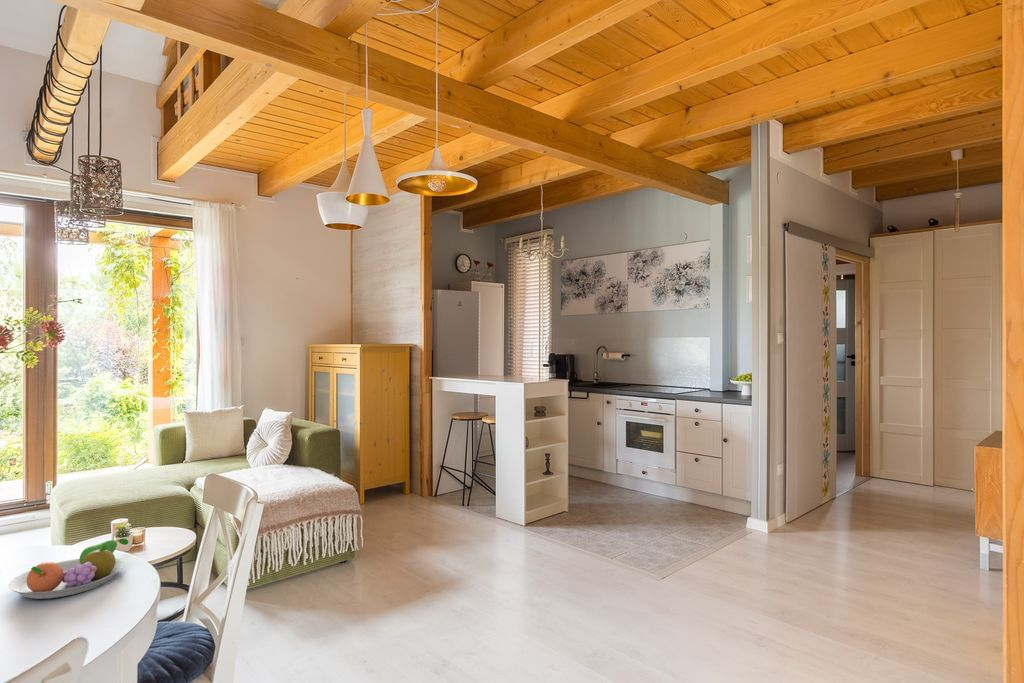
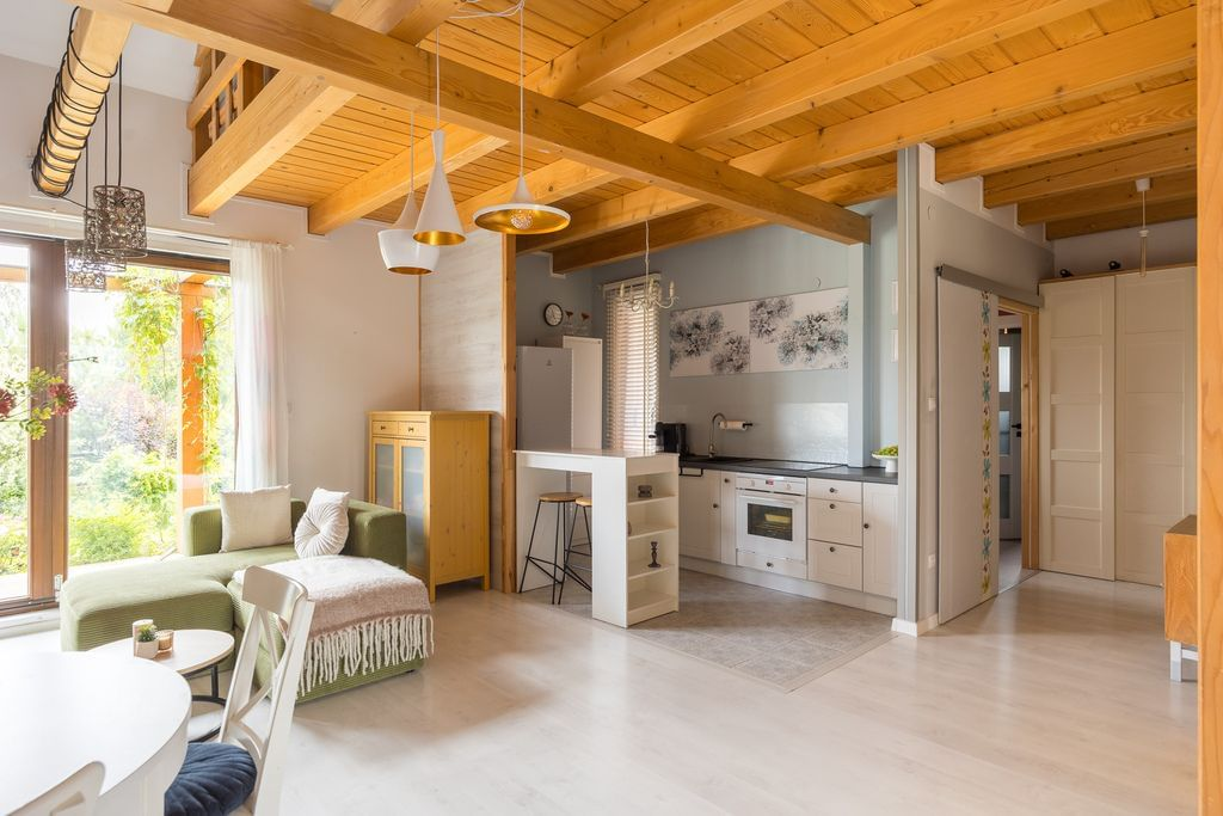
- fruit bowl [7,537,130,600]
